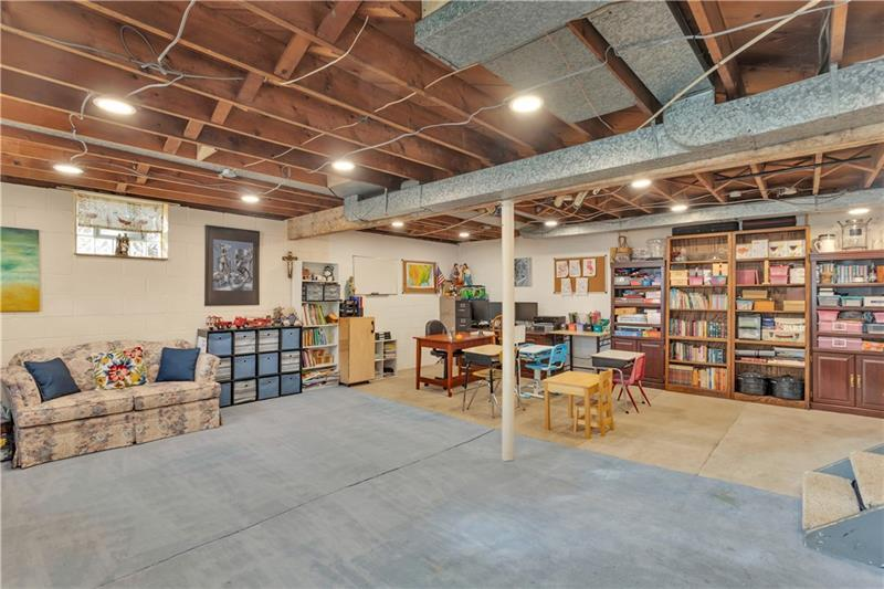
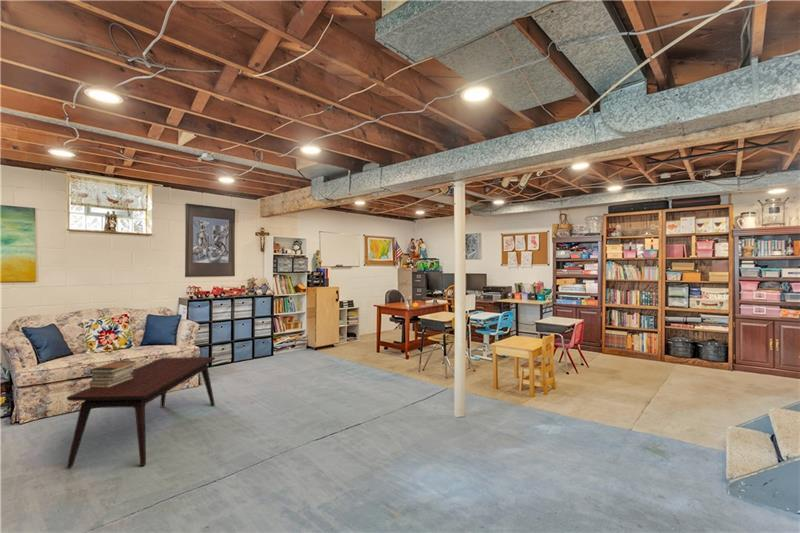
+ book stack [88,360,137,388]
+ coffee table [66,356,216,469]
